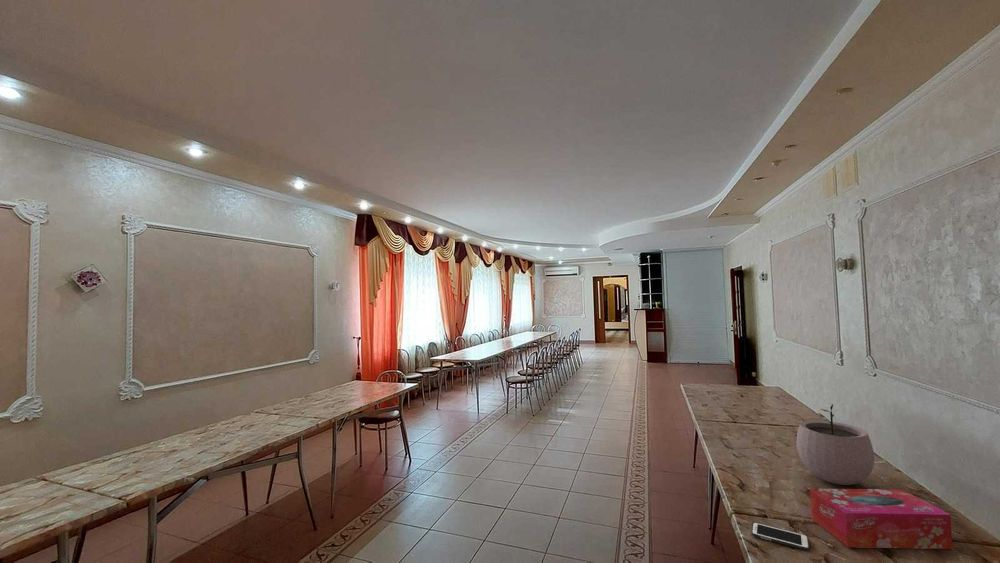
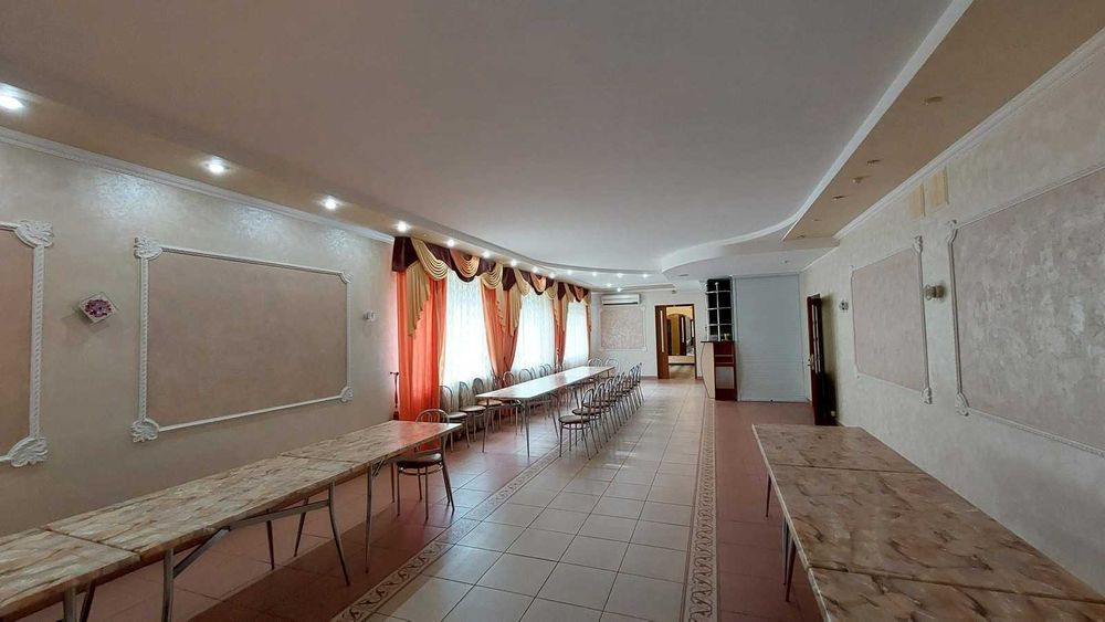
- cell phone [750,521,811,551]
- tissue box [809,488,954,550]
- plant pot [795,403,875,486]
